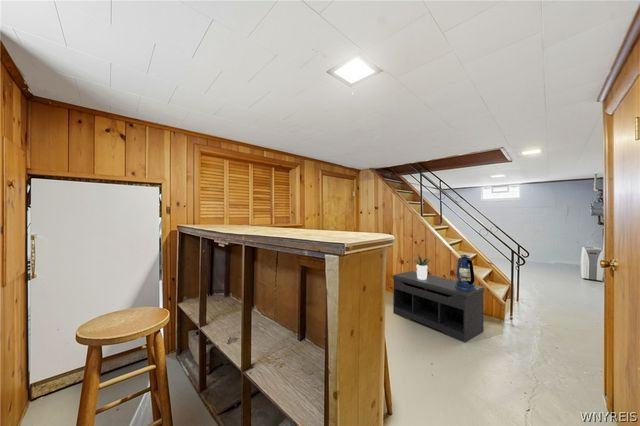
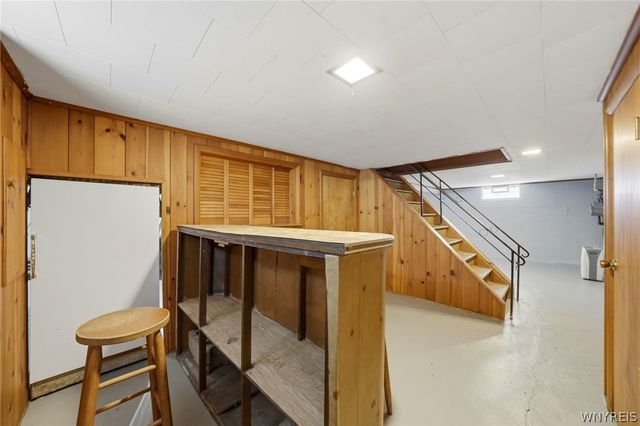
- lantern [455,254,476,291]
- bench [392,270,485,344]
- potted plant [409,253,435,280]
